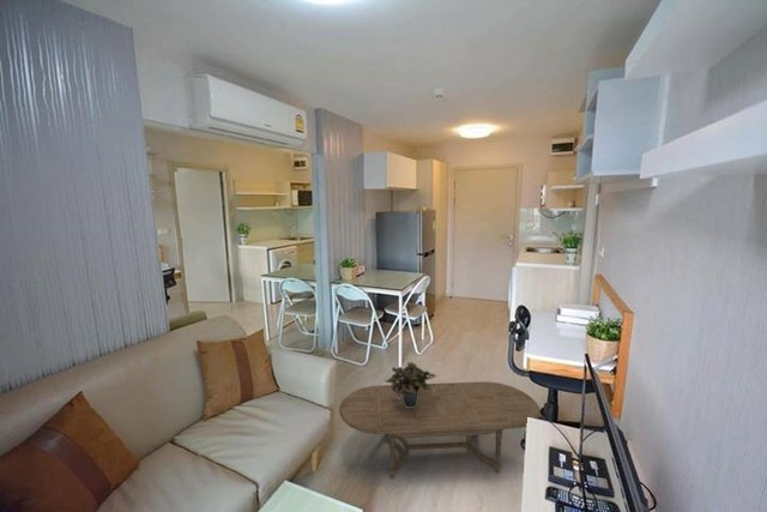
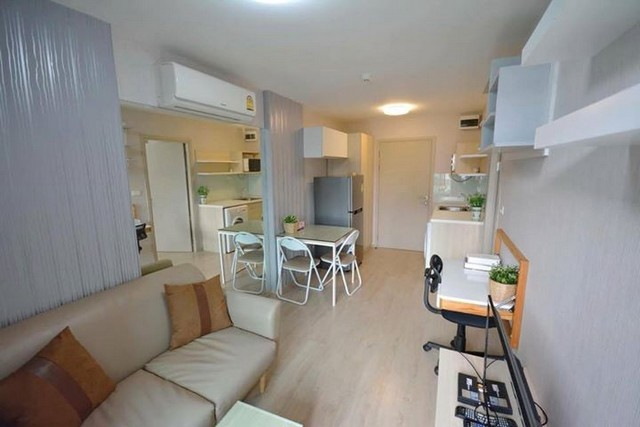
- coffee table [338,380,540,480]
- potted plant [385,361,437,408]
